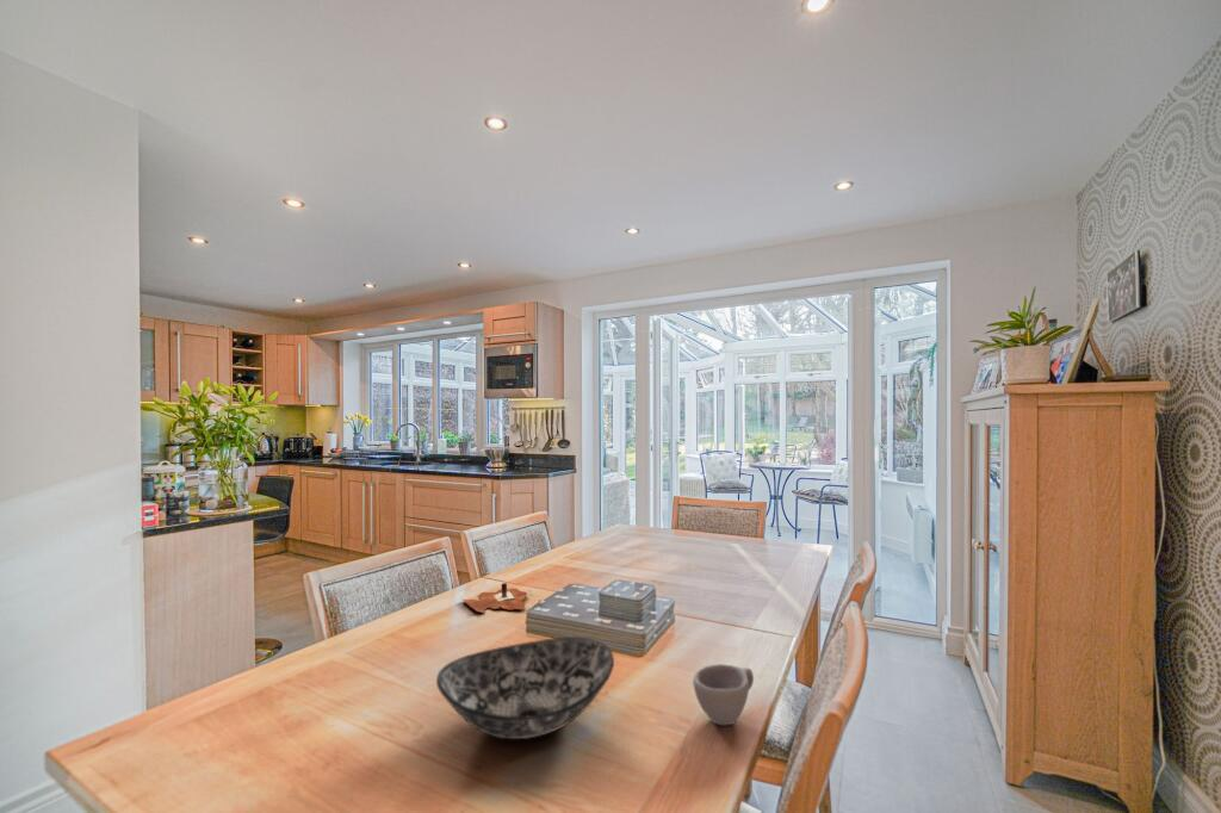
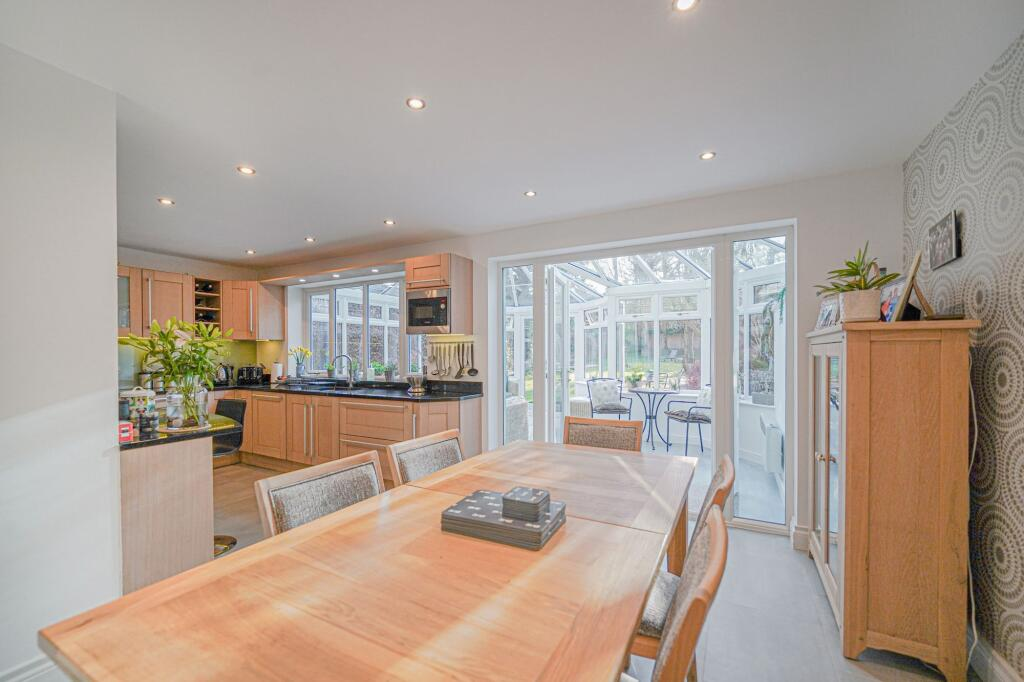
- candle [460,582,543,614]
- cup [692,663,755,726]
- bowl [435,635,615,740]
